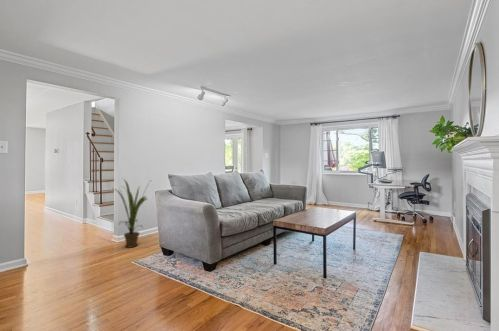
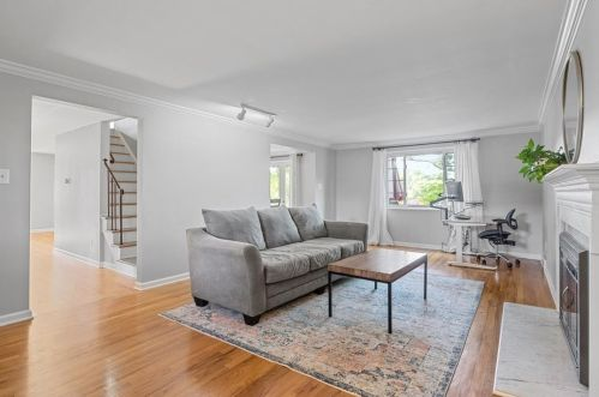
- house plant [113,178,151,248]
